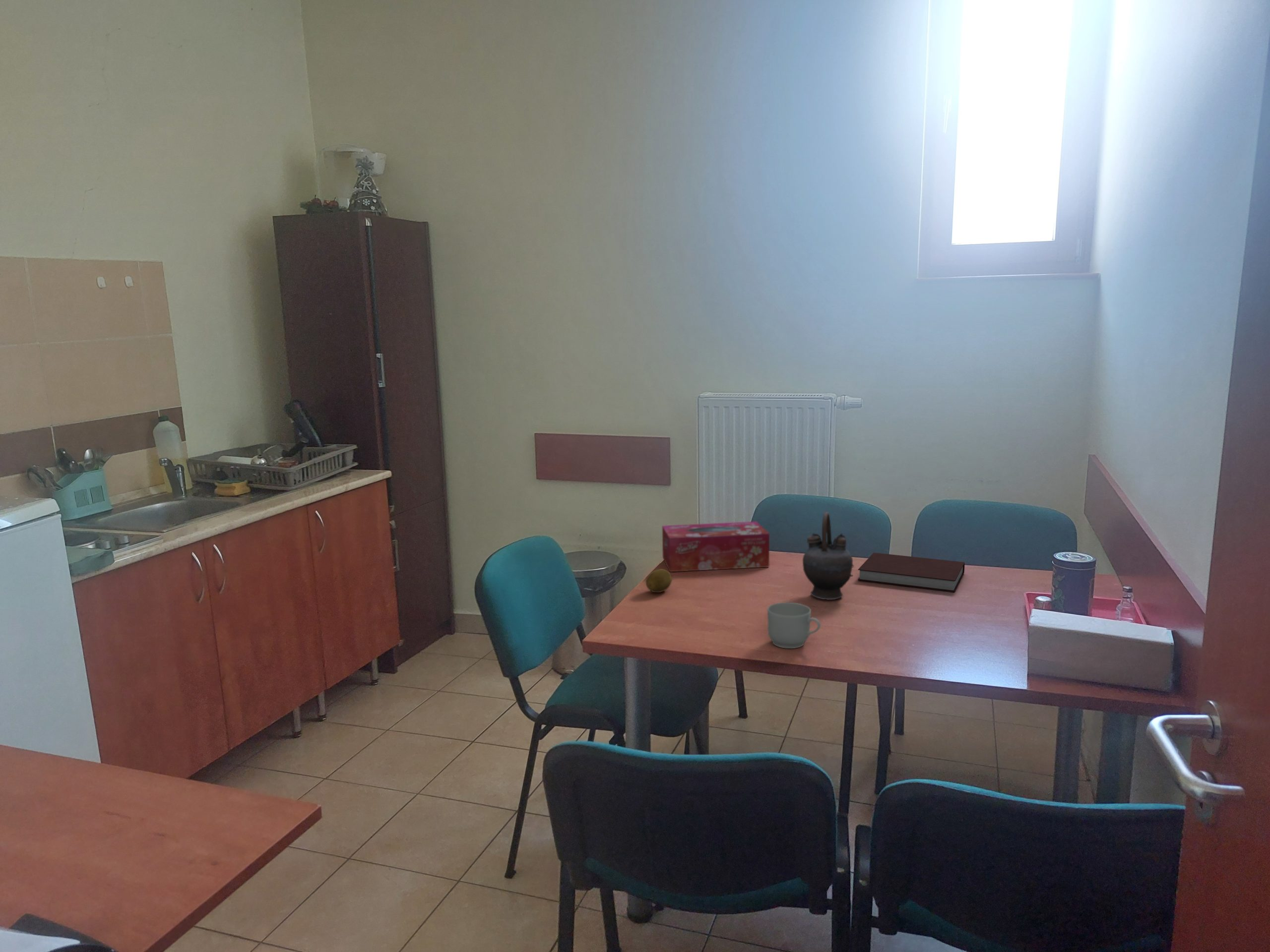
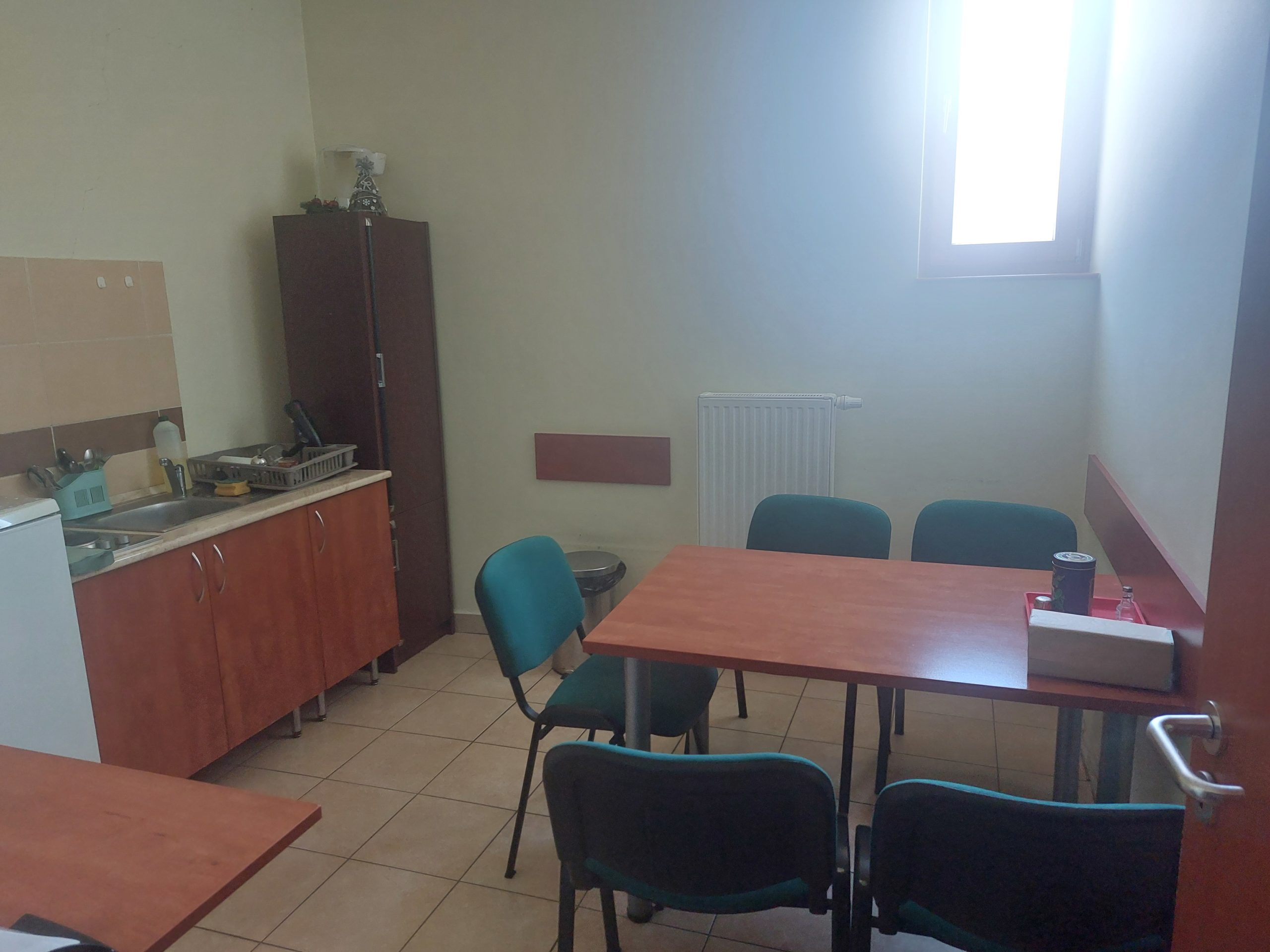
- mug [767,602,821,649]
- tissue box [662,521,770,572]
- fruit [645,568,672,593]
- notebook [857,552,965,593]
- teapot [802,511,854,600]
